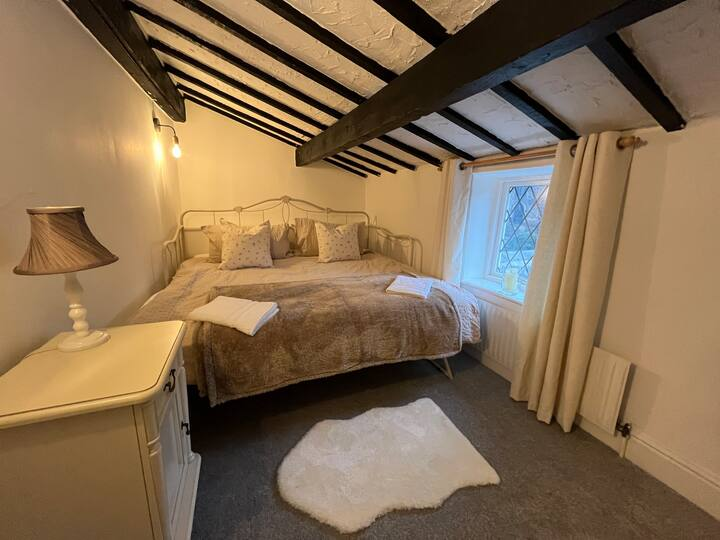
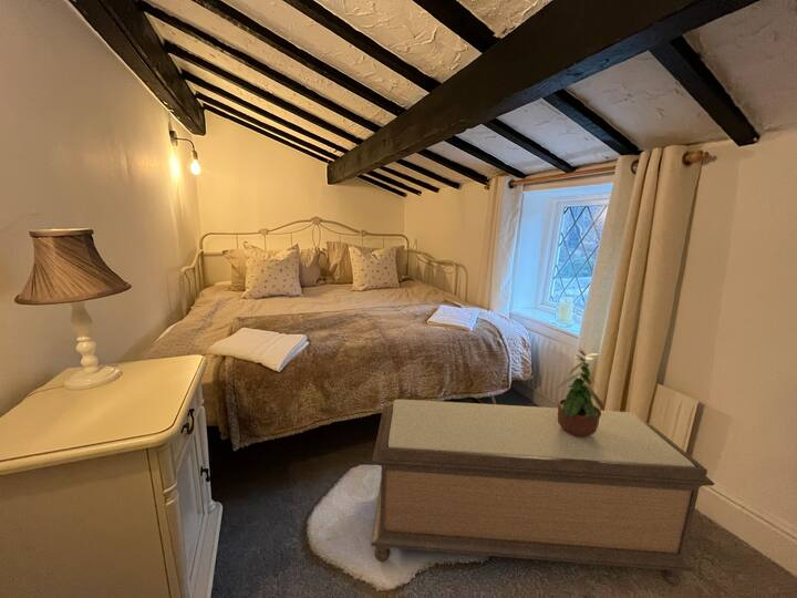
+ bench [370,399,715,587]
+ potted plant [551,347,604,437]
